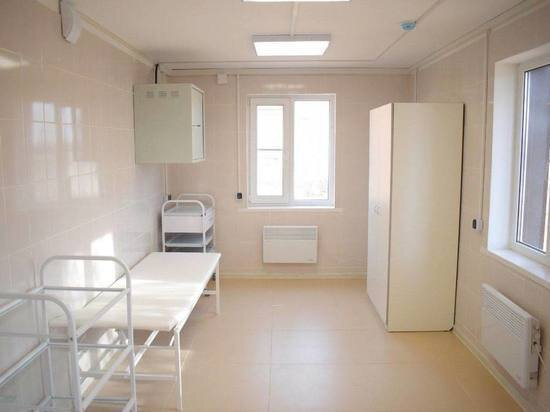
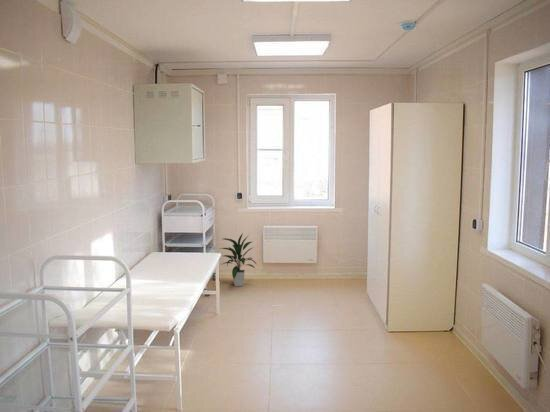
+ indoor plant [218,232,258,287]
